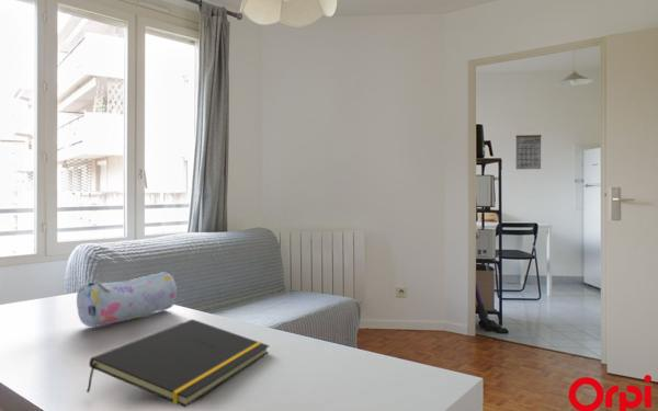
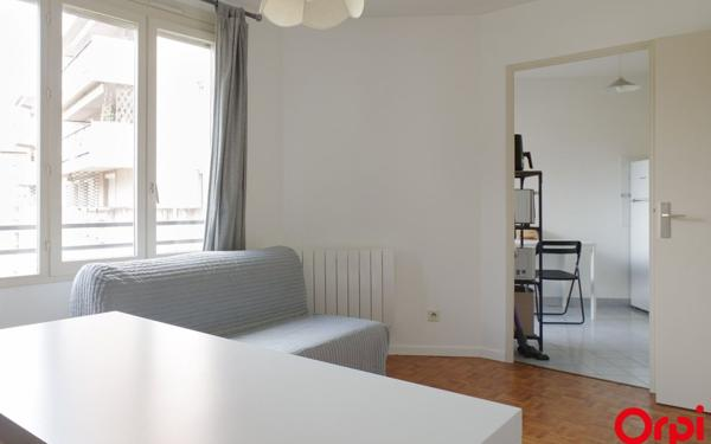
- calendar [514,128,543,170]
- pencil case [76,271,178,328]
- notepad [86,318,271,408]
